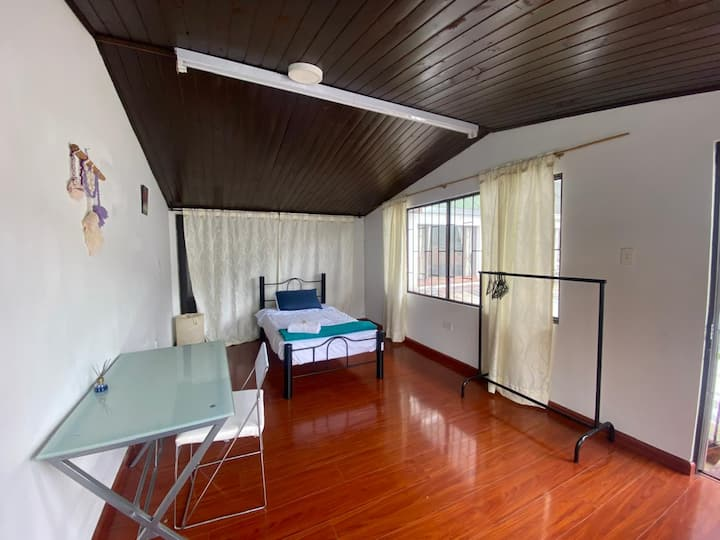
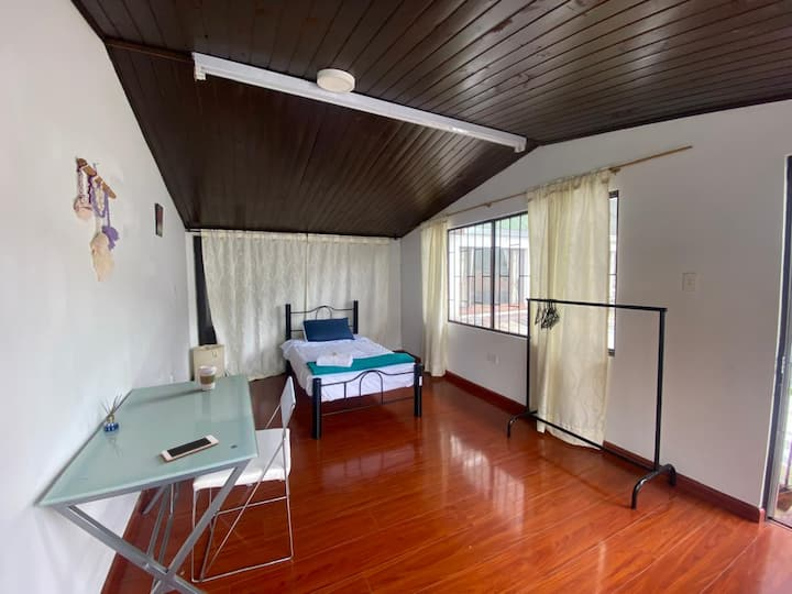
+ cell phone [161,435,220,462]
+ coffee cup [197,364,218,392]
